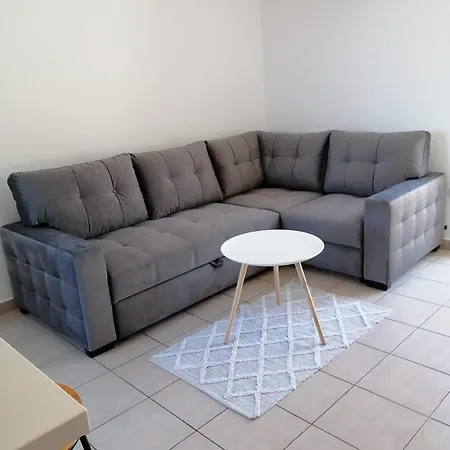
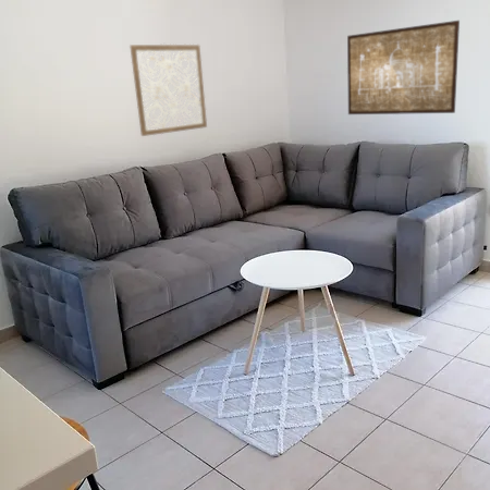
+ wall art [346,20,461,115]
+ wall art [128,42,208,137]
